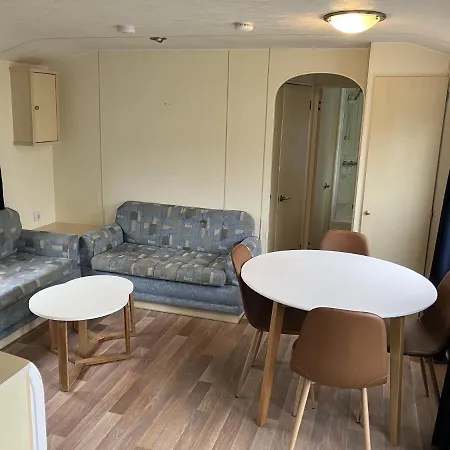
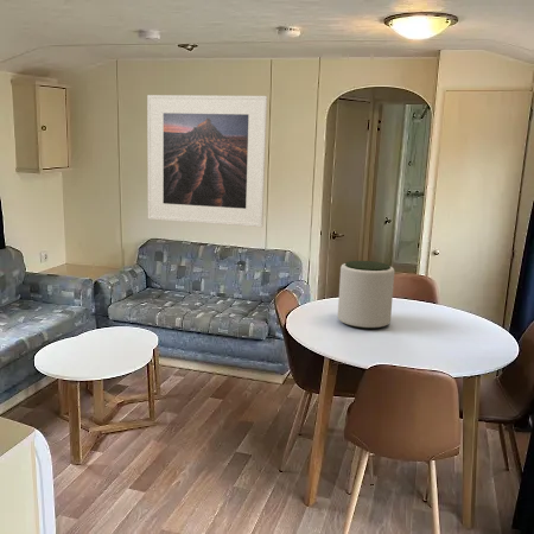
+ plant pot [337,260,395,330]
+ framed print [146,94,268,228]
